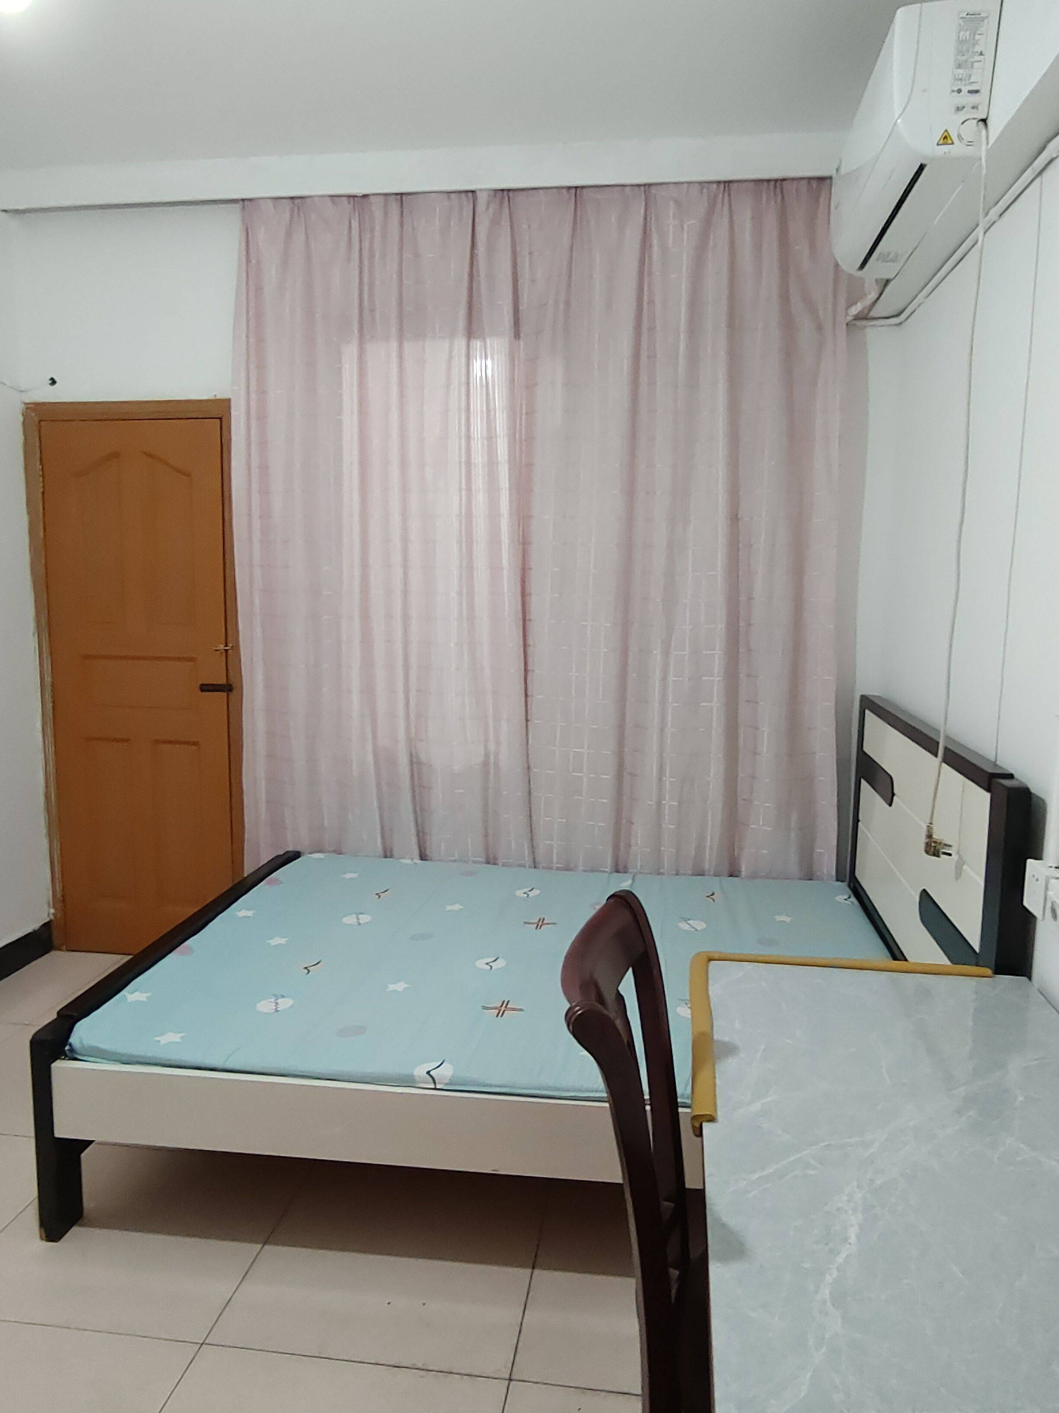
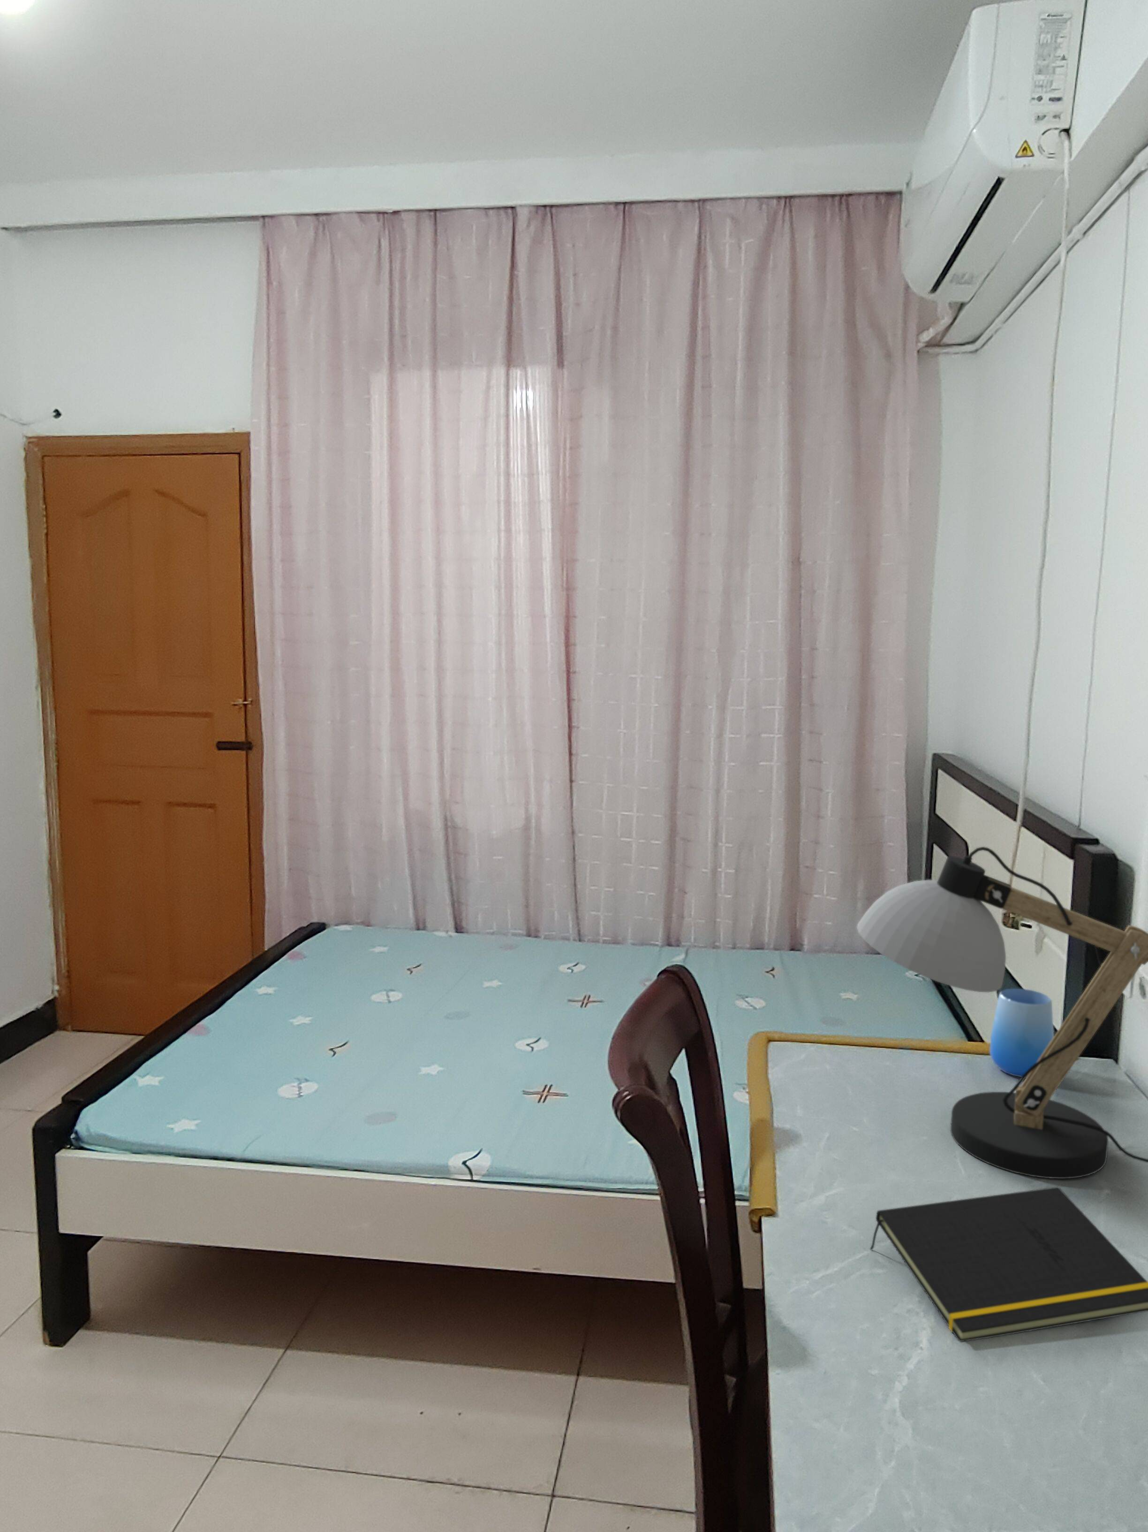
+ desk lamp [856,847,1148,1179]
+ notepad [869,1187,1148,1343]
+ cup [989,988,1054,1078]
